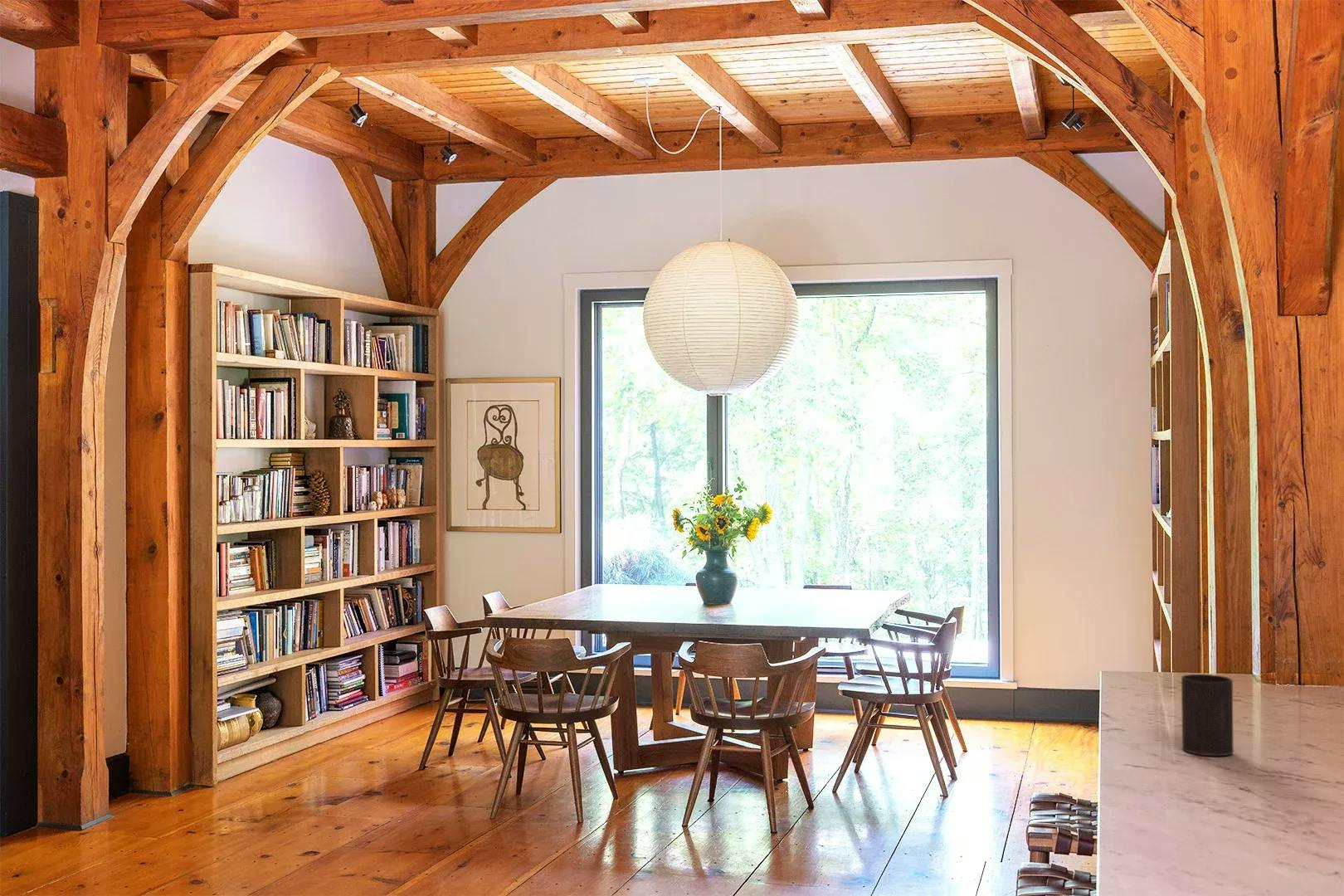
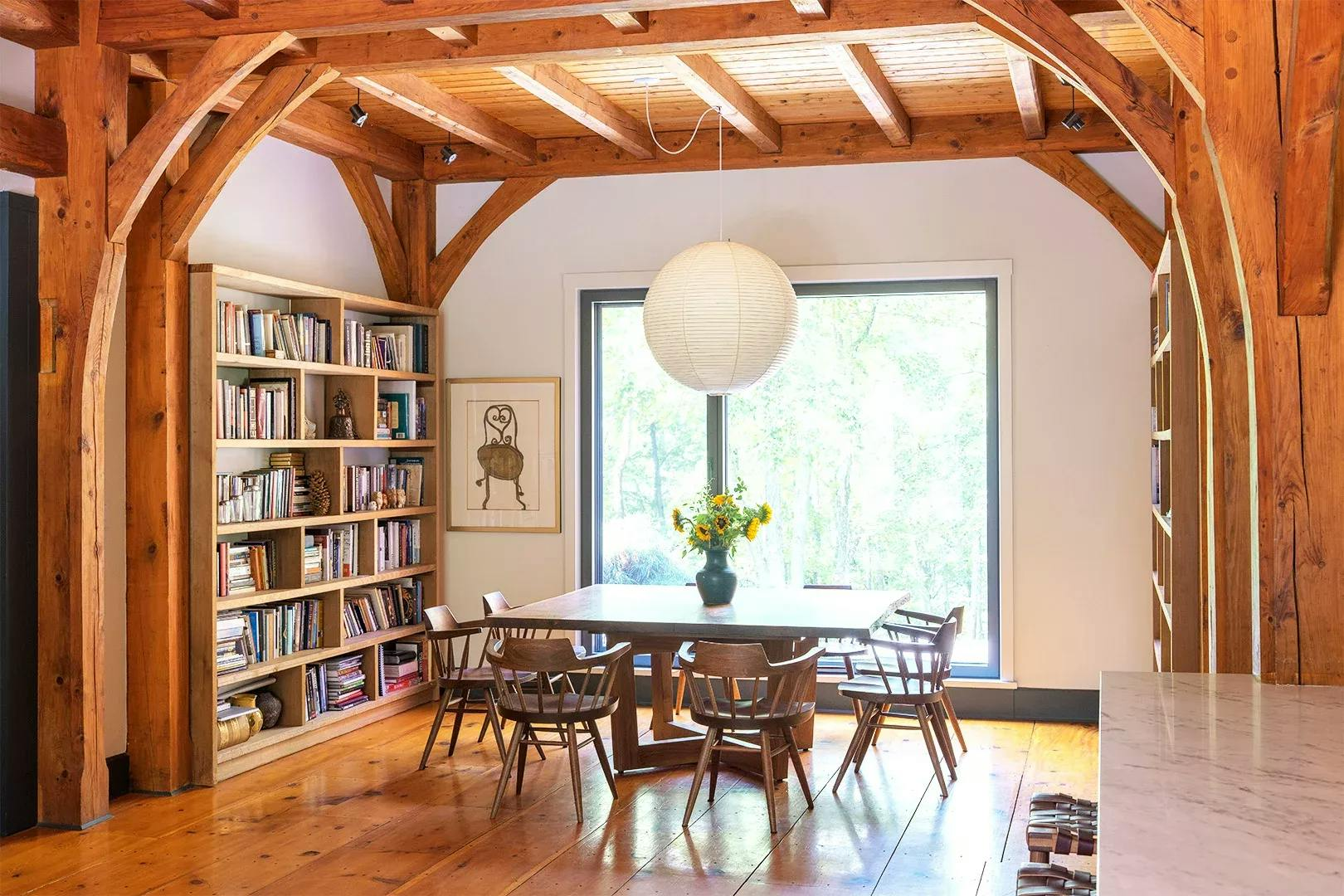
- cup [1181,674,1234,757]
